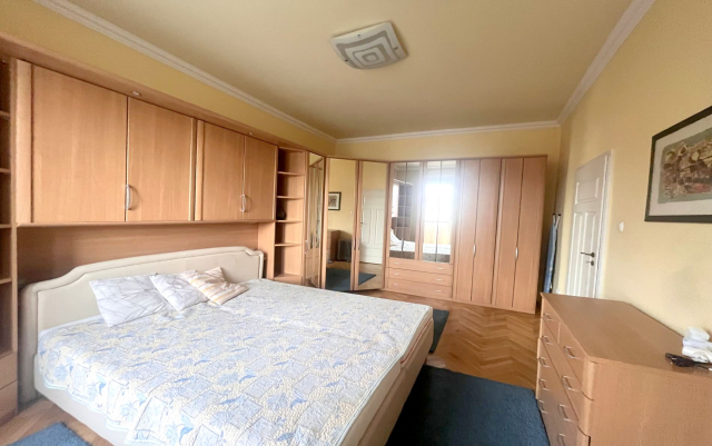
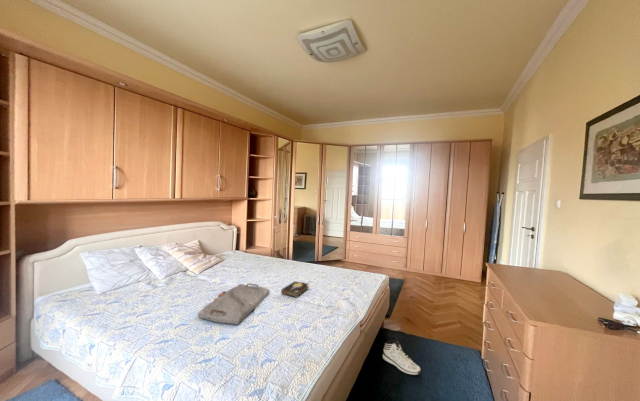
+ sneaker [382,338,422,376]
+ hardback book [280,280,310,299]
+ serving tray [196,282,270,326]
